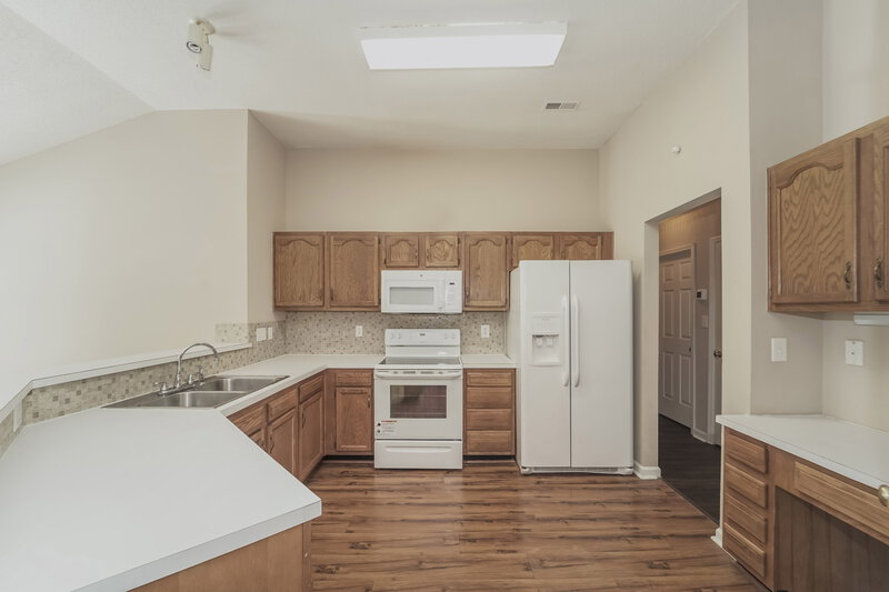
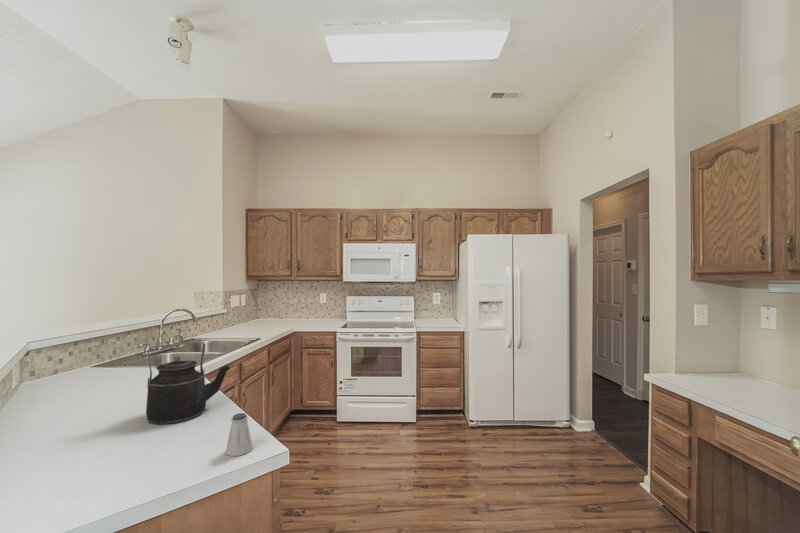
+ saltshaker [225,412,254,457]
+ kettle [145,340,231,426]
